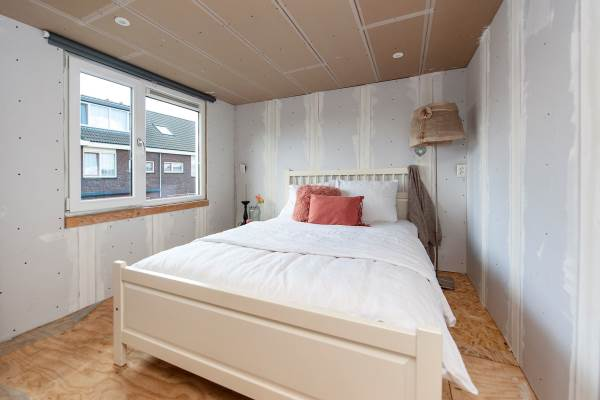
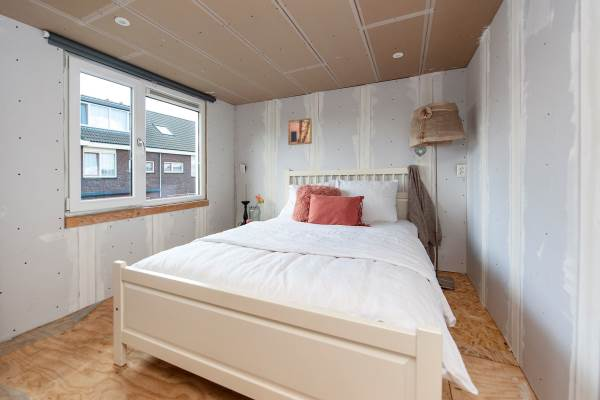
+ wall art [287,117,313,146]
